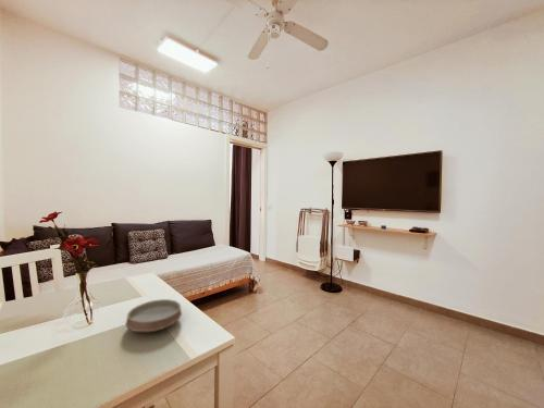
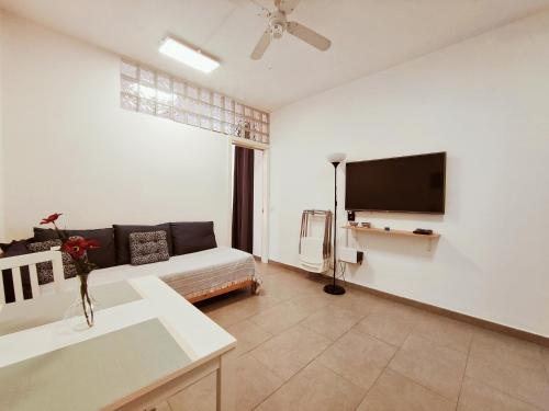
- ceramic bowl [124,298,183,333]
